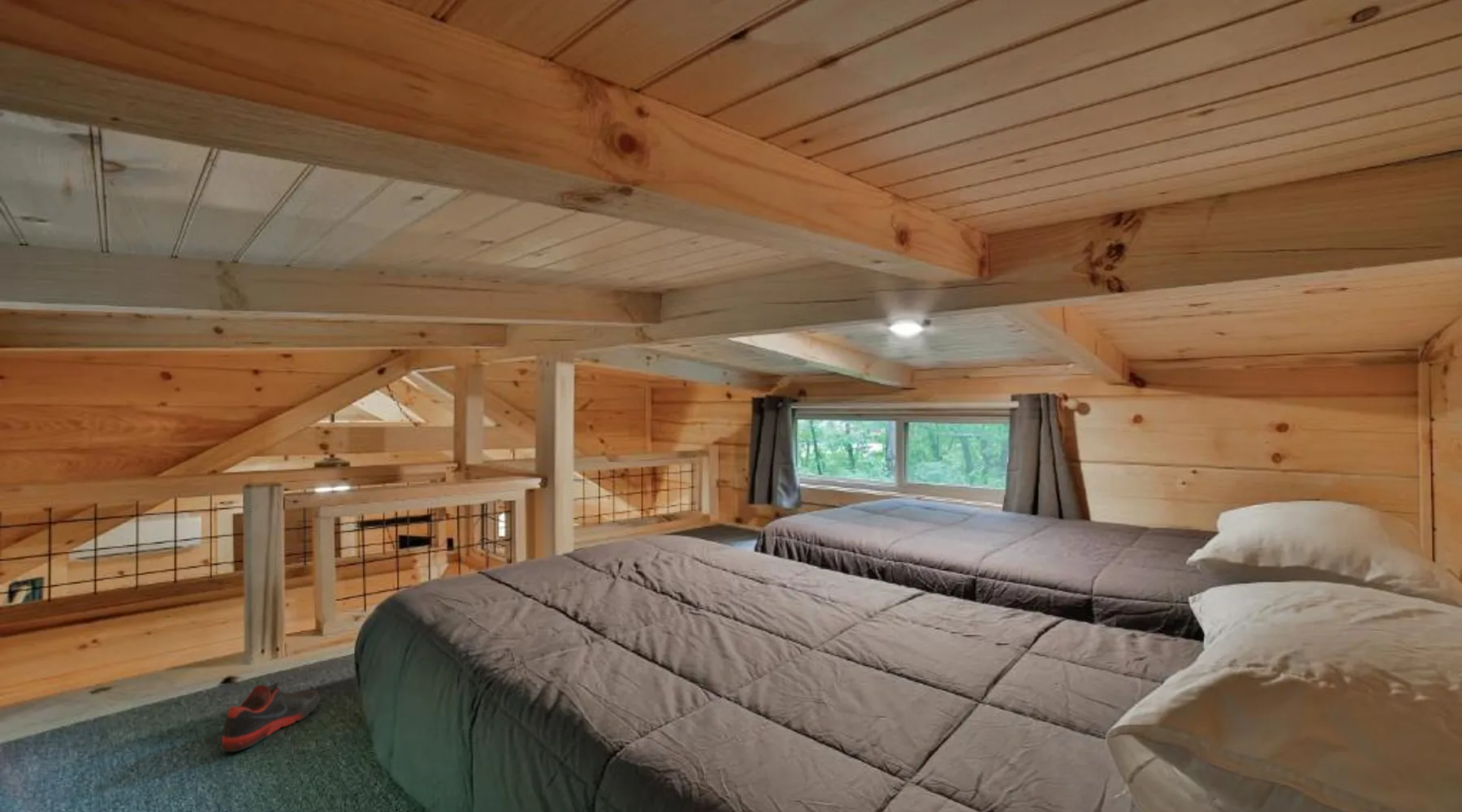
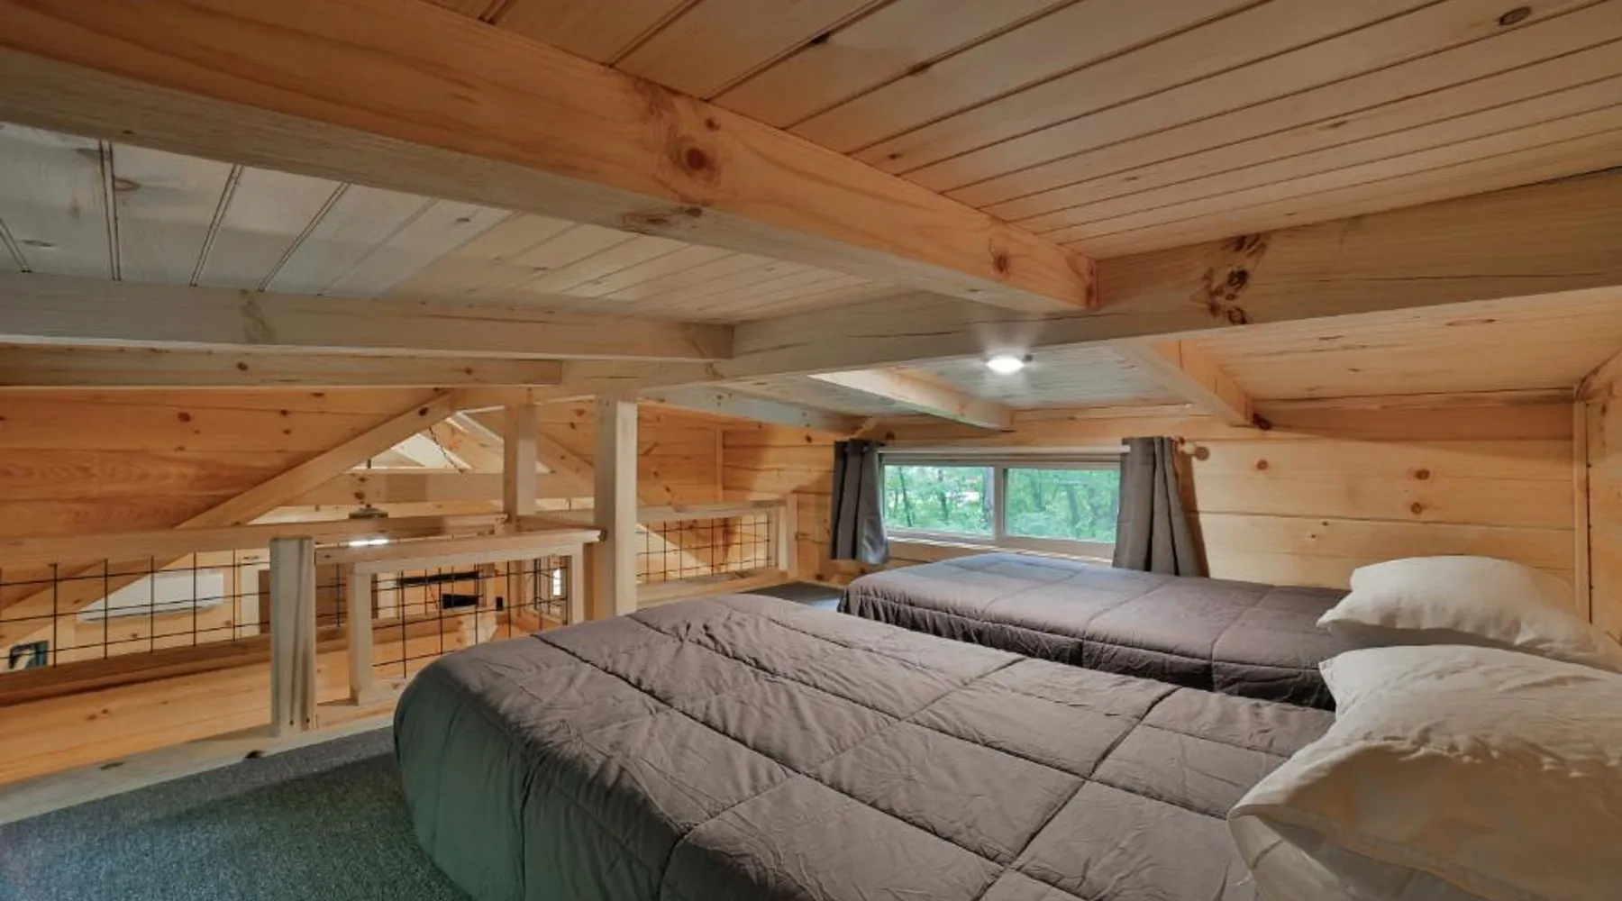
- shoe [221,682,321,753]
